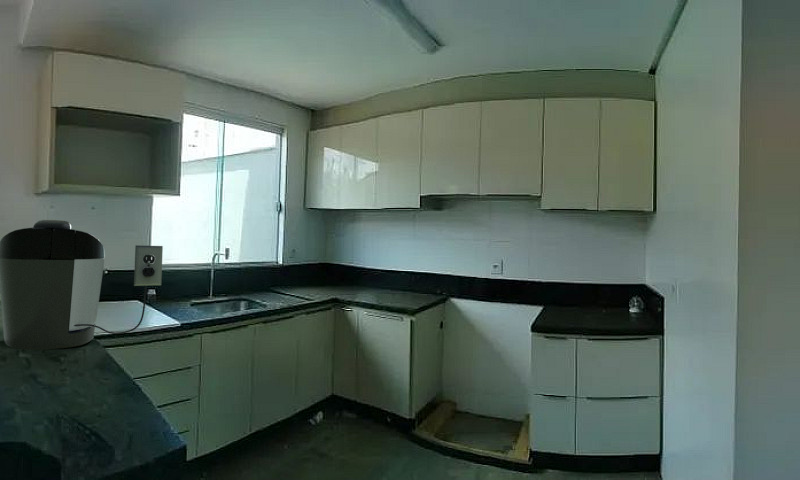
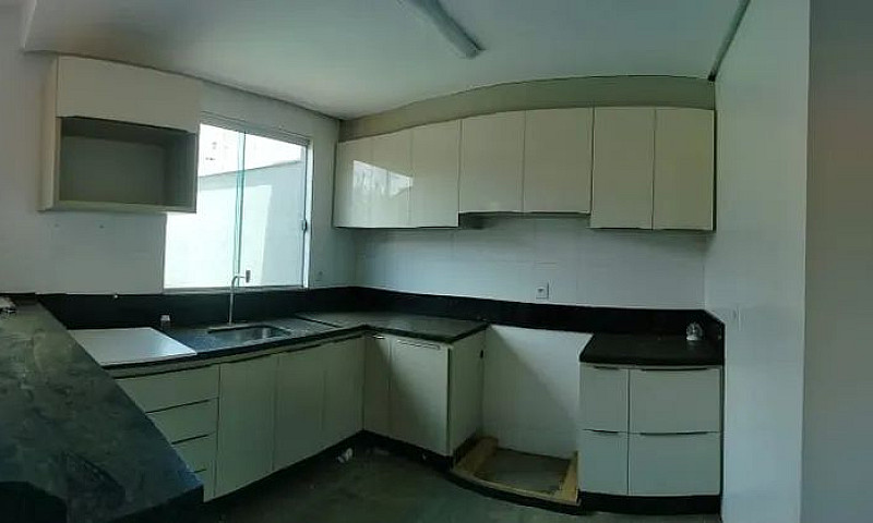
- coffee maker [0,219,164,351]
